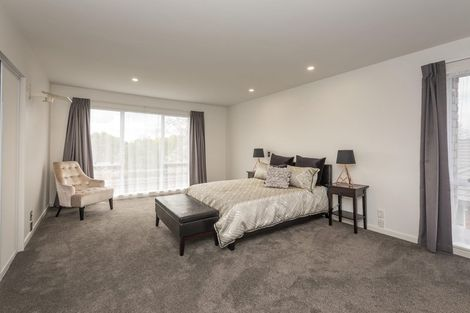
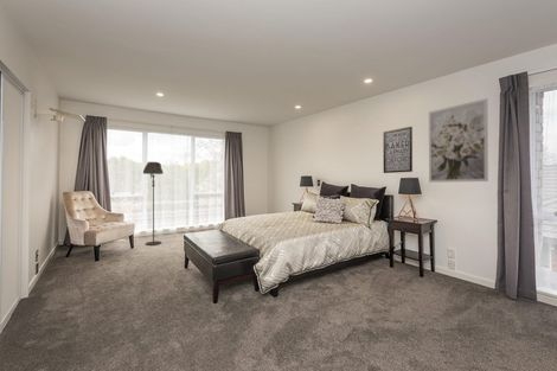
+ wall art [382,126,414,174]
+ floor lamp [142,161,165,247]
+ wall art [428,97,489,184]
